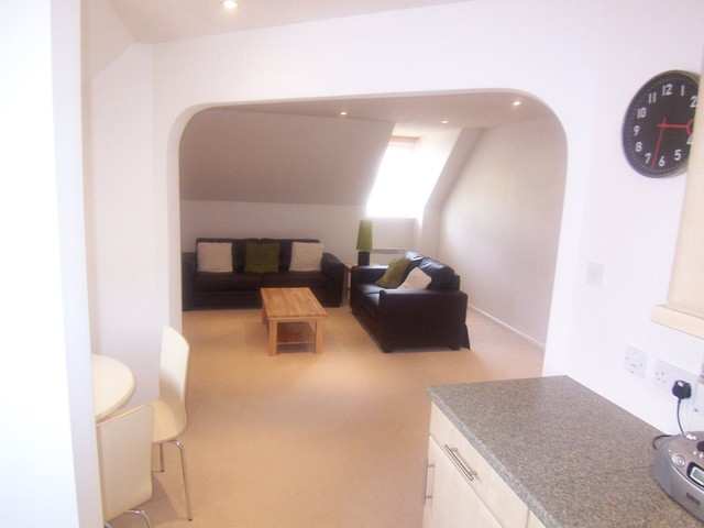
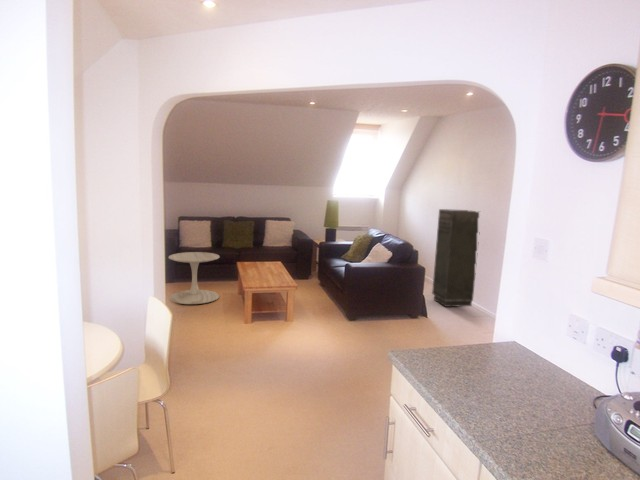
+ side table [168,251,221,305]
+ storage cabinet [431,208,480,308]
